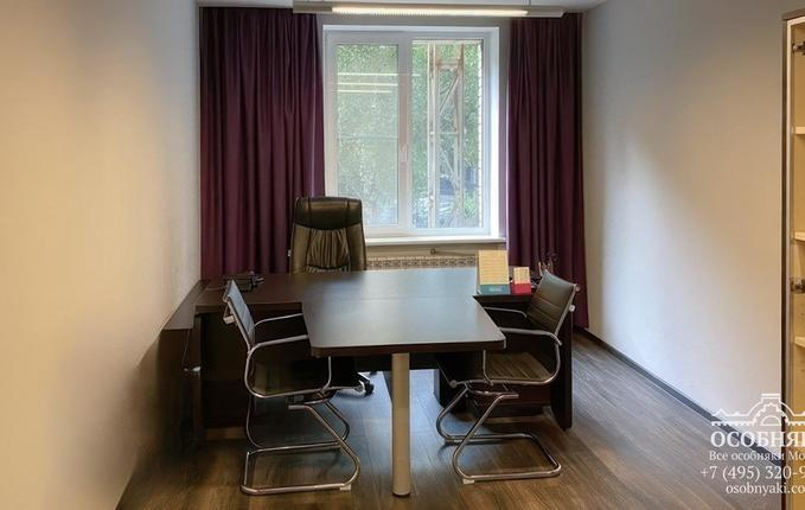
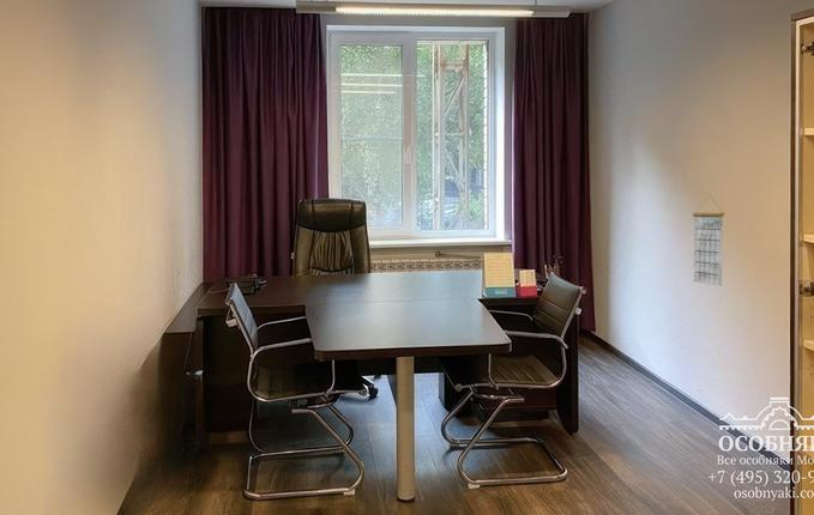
+ calendar [692,195,725,287]
